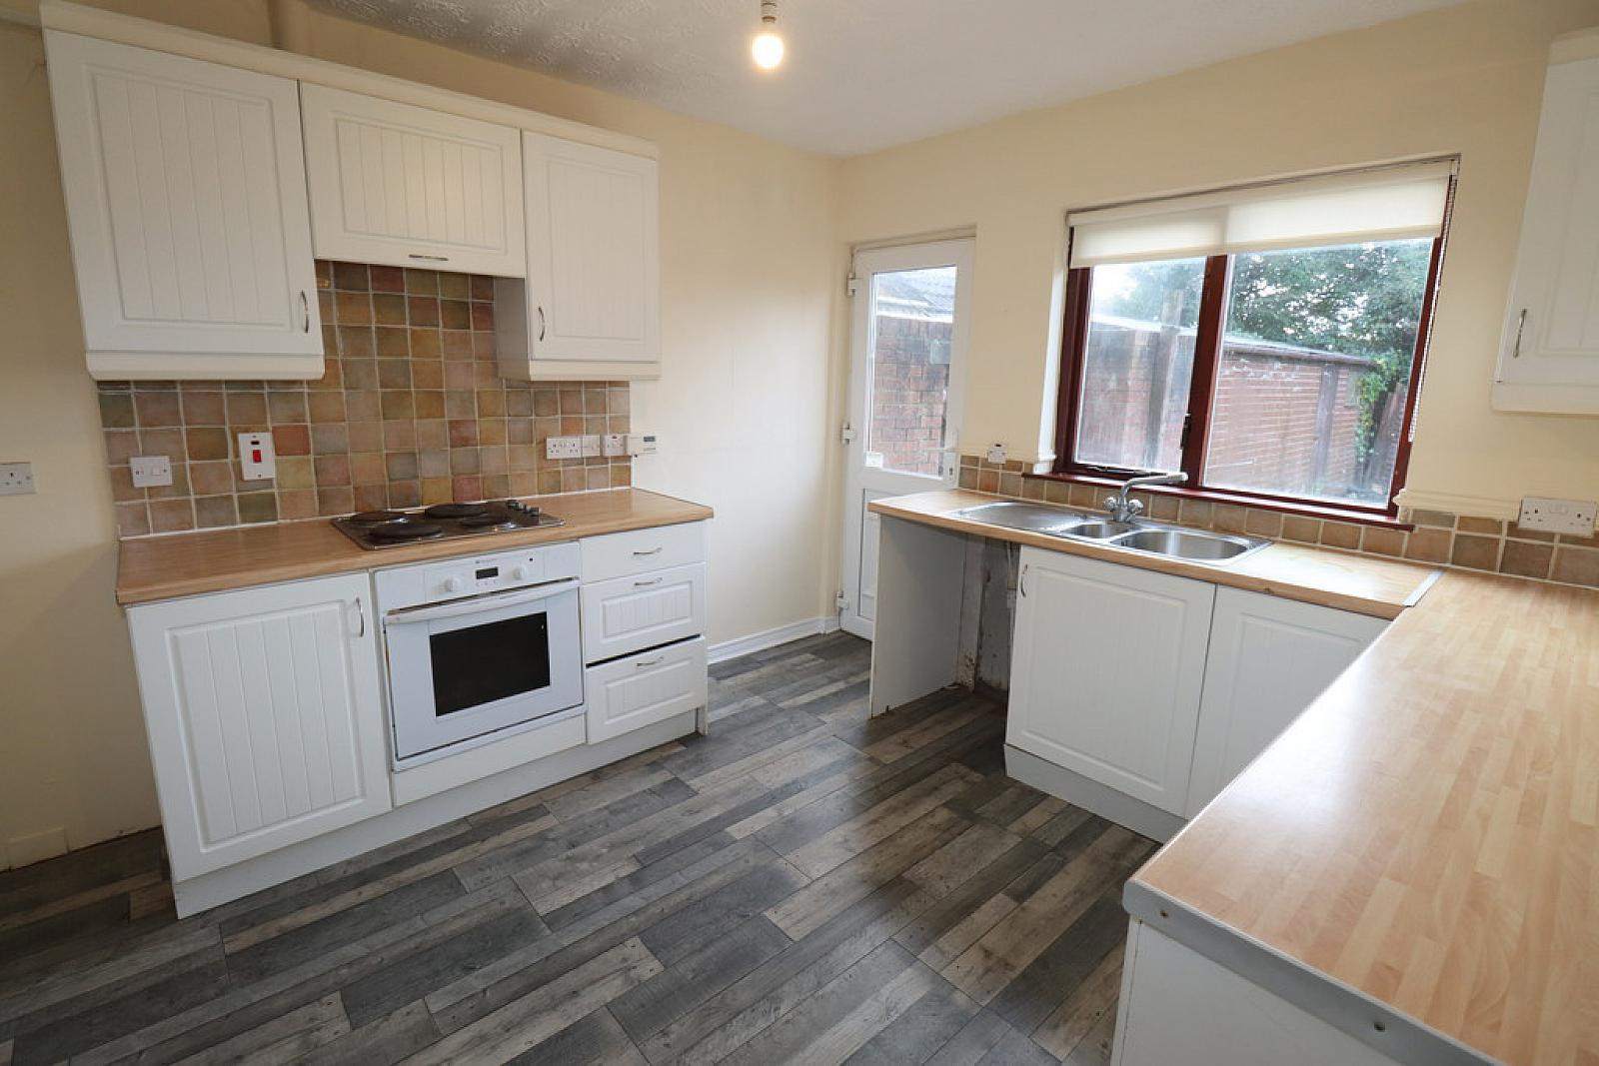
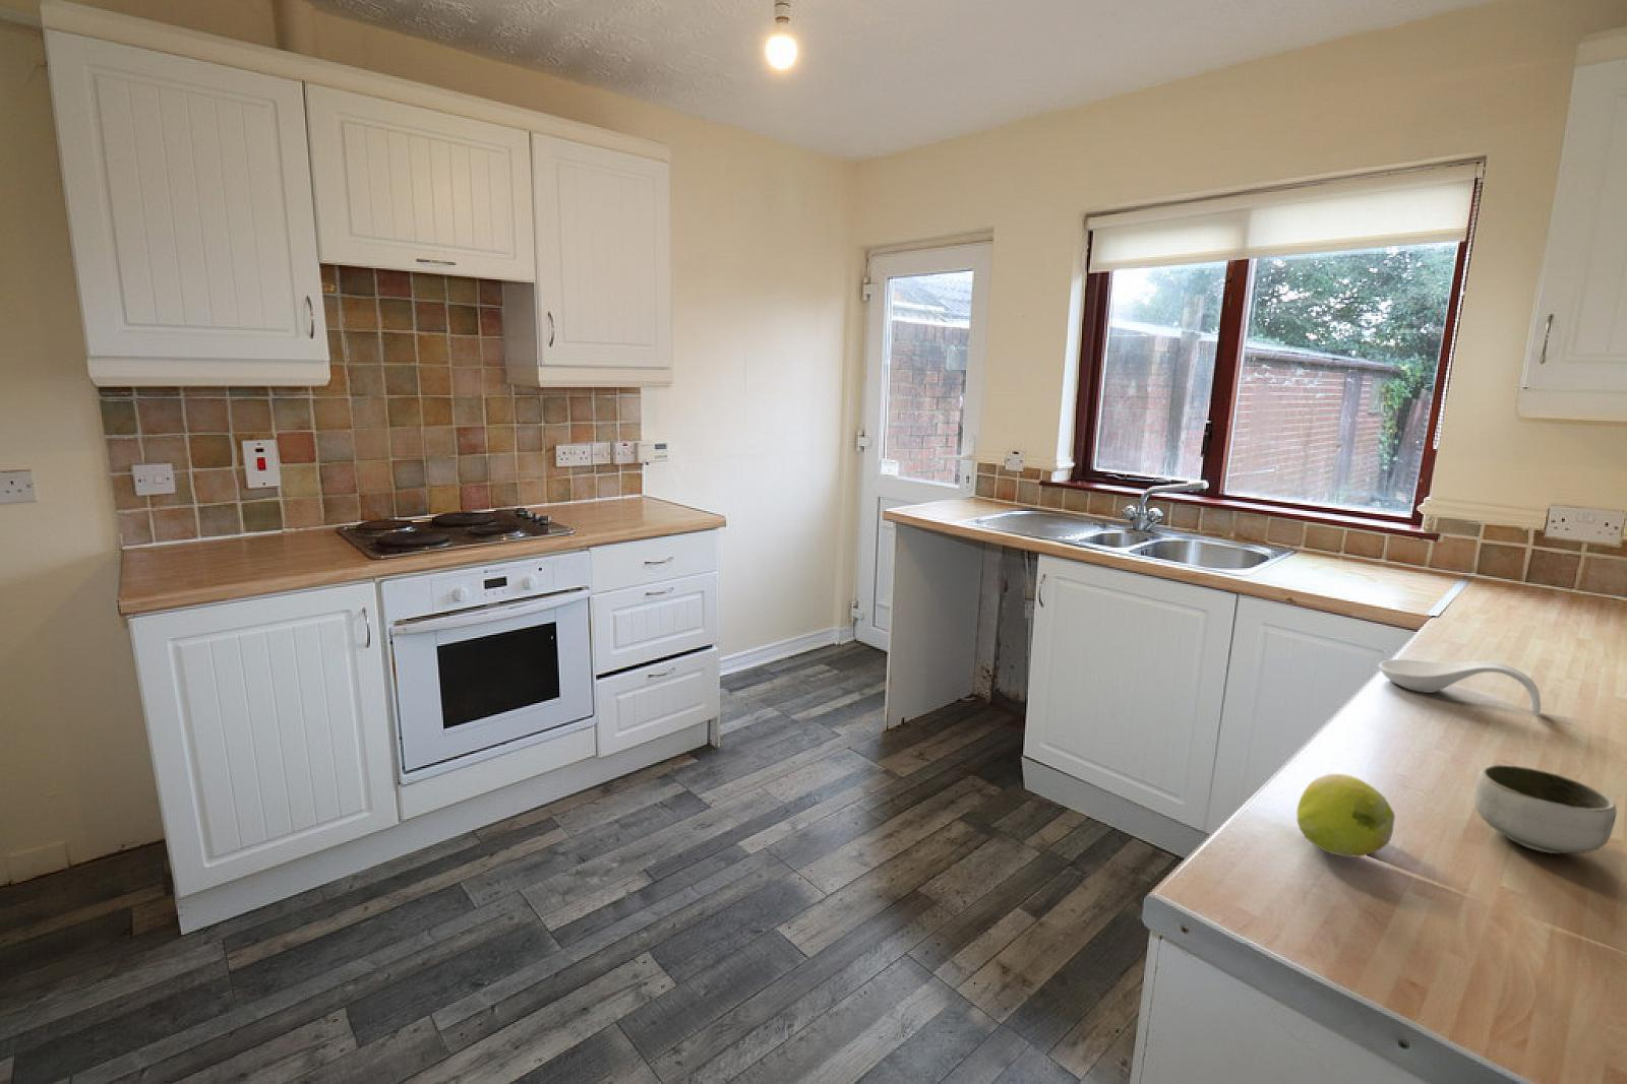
+ spoon rest [1378,658,1541,714]
+ bowl [1473,763,1617,854]
+ fruit [1295,773,1396,859]
